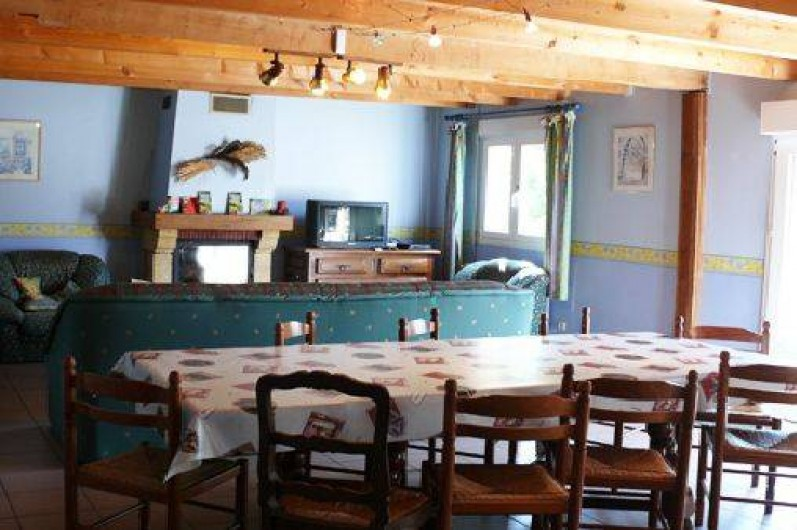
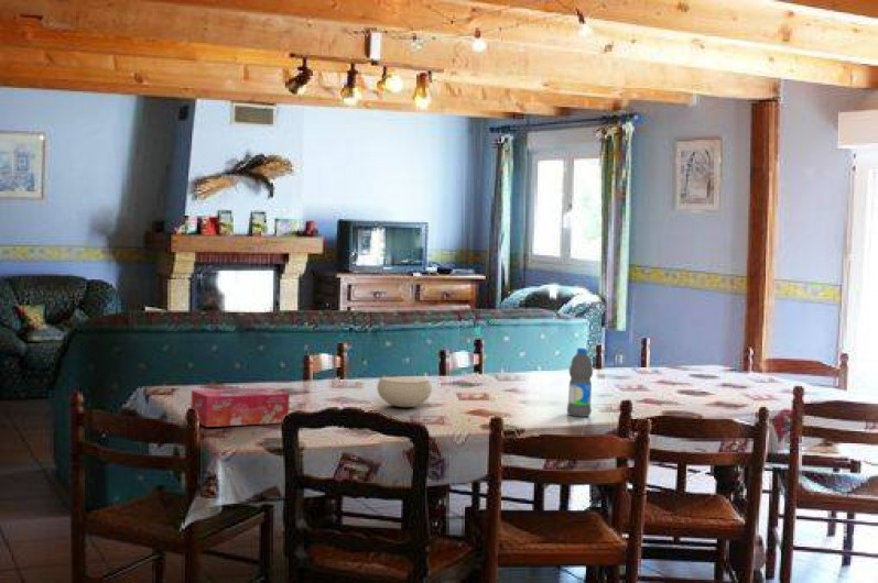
+ tissue box [189,386,291,428]
+ water bottle [566,346,594,418]
+ bowl [376,376,433,408]
